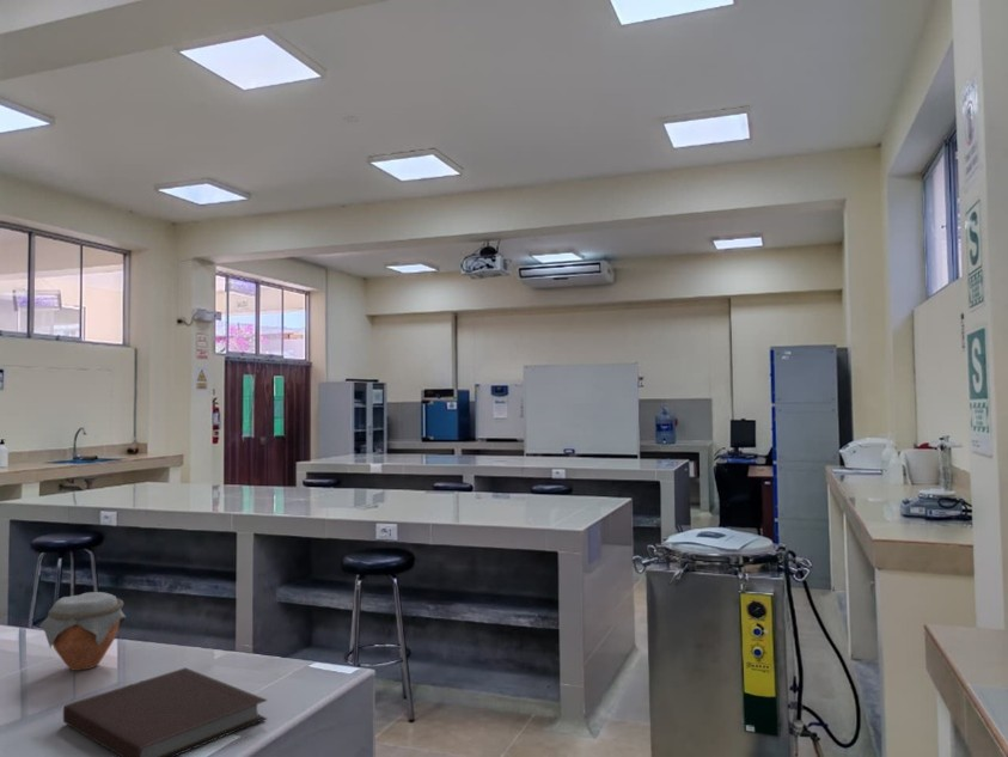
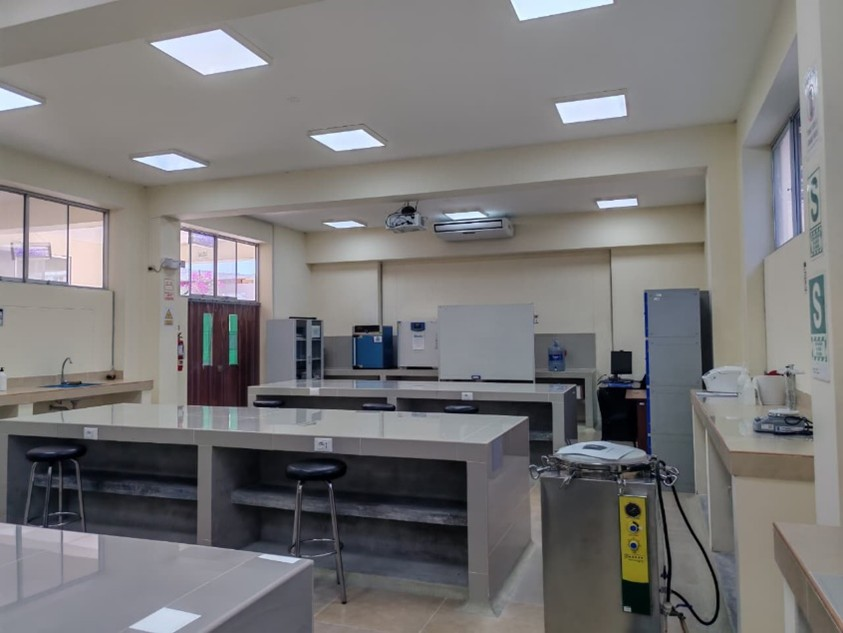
- notebook [62,666,268,757]
- jar [38,591,128,672]
